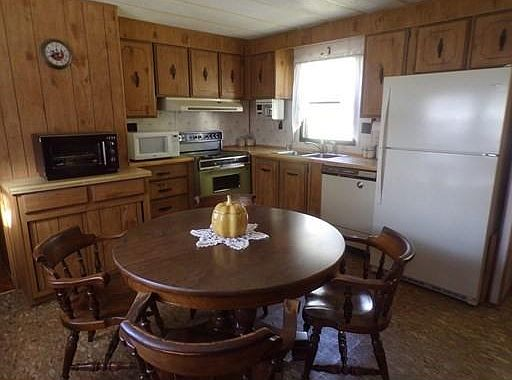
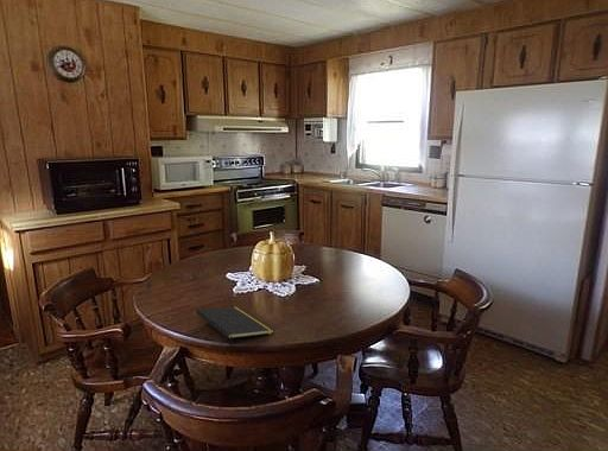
+ notepad [195,306,276,350]
